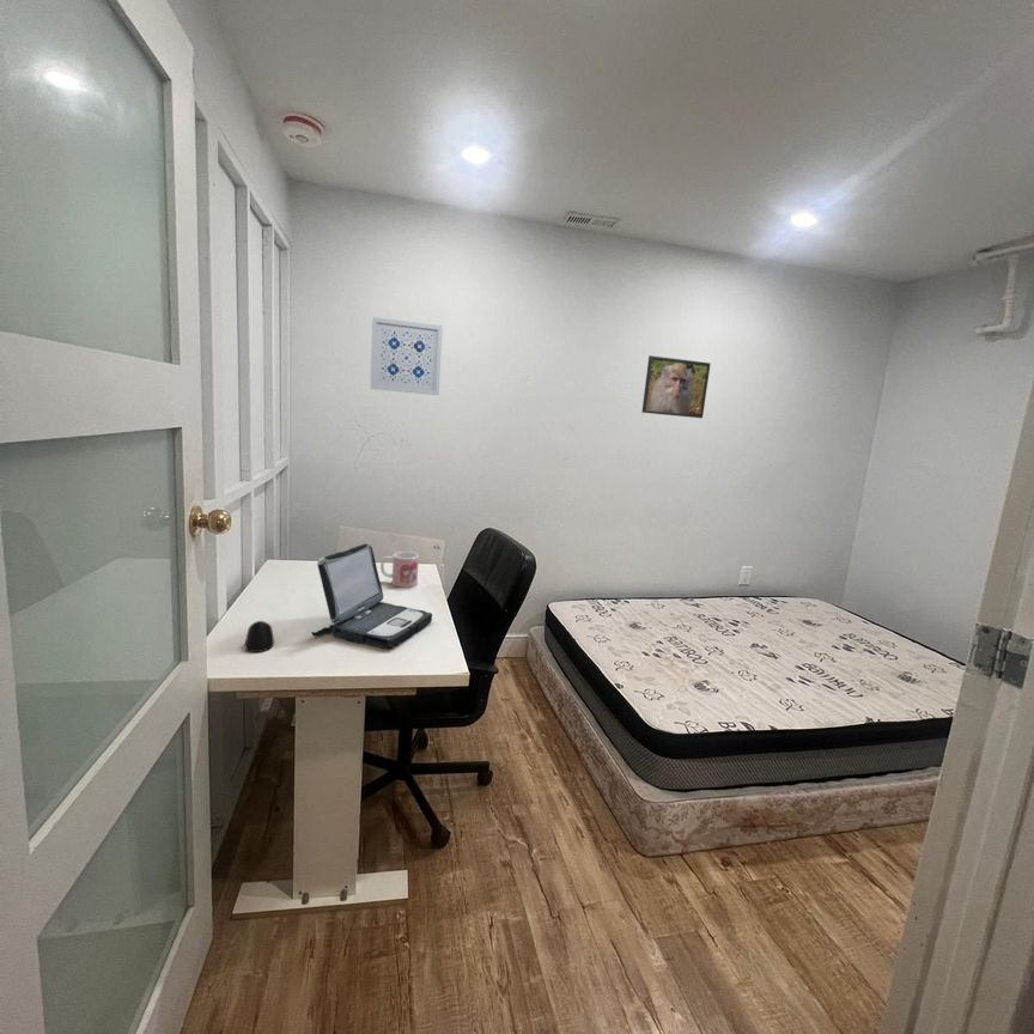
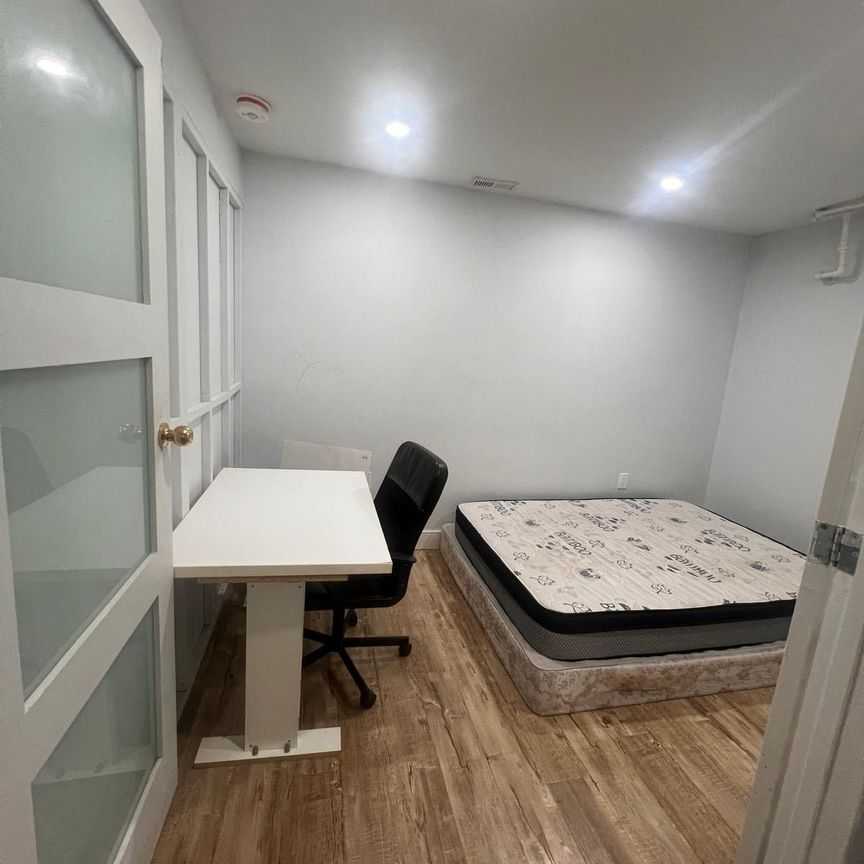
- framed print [641,354,712,419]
- computer mouse [244,620,275,653]
- mug [379,551,420,589]
- laptop [310,542,433,650]
- wall art [369,316,444,396]
